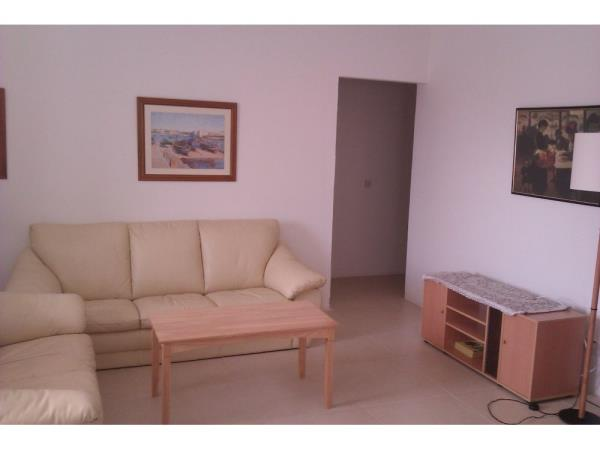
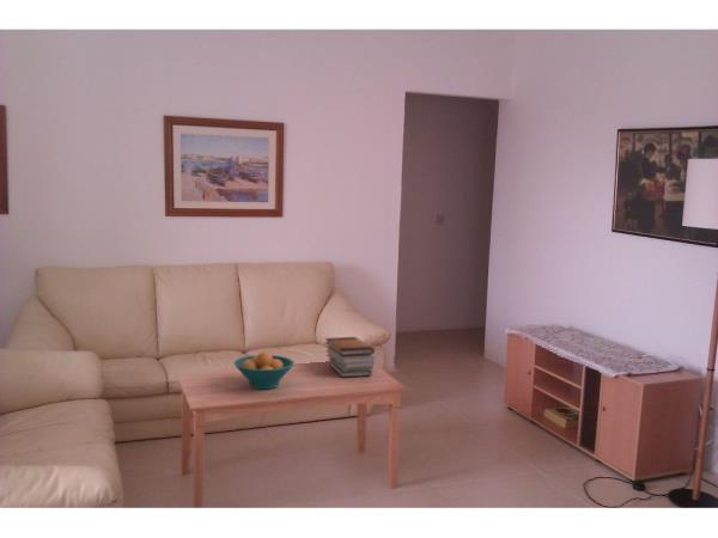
+ fruit bowl [233,350,296,390]
+ book stack [323,336,376,378]
